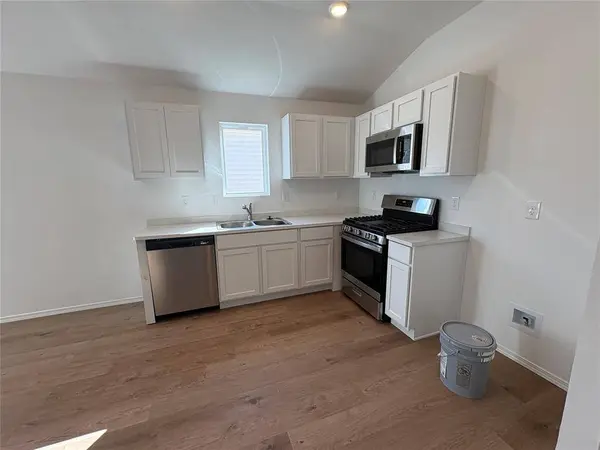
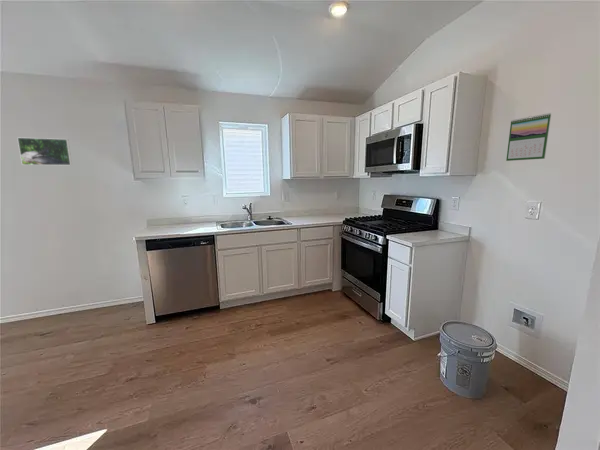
+ calendar [505,112,552,162]
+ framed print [16,136,73,166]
